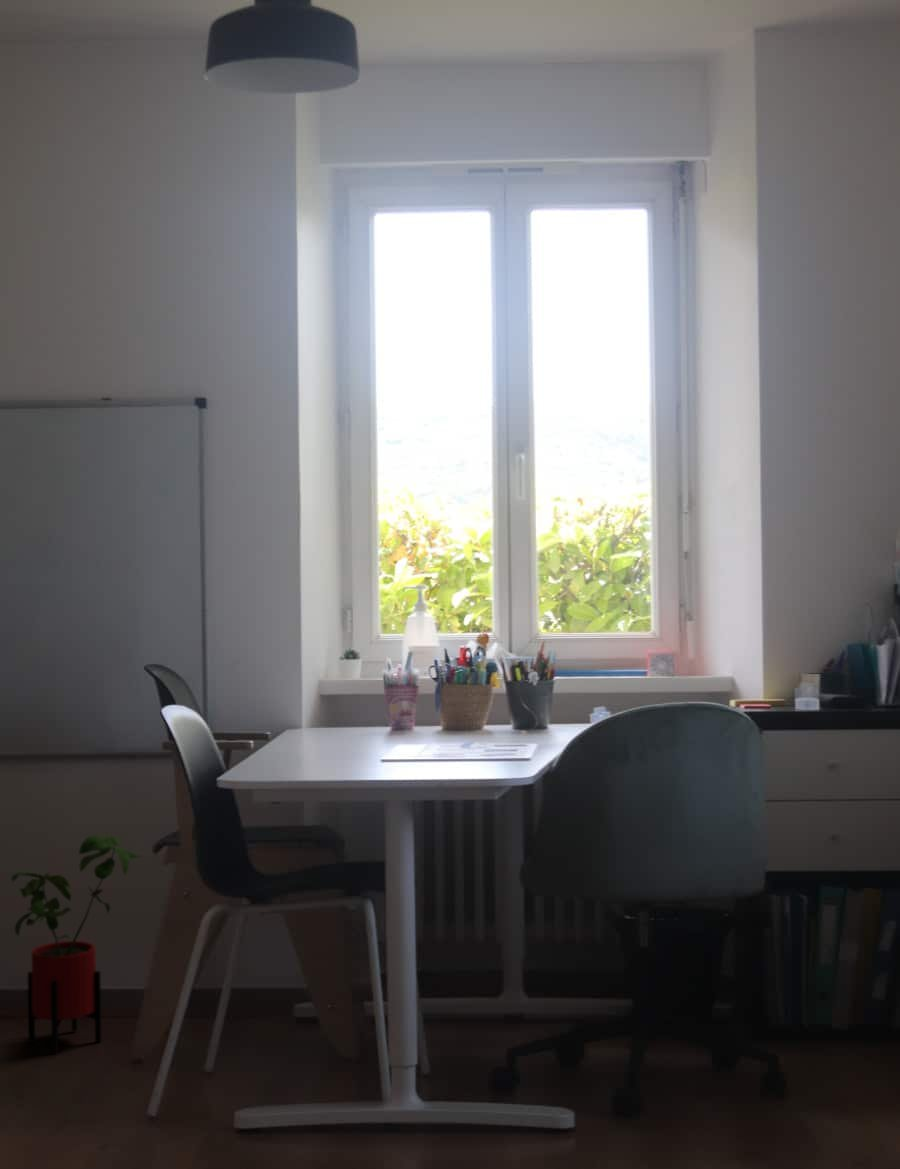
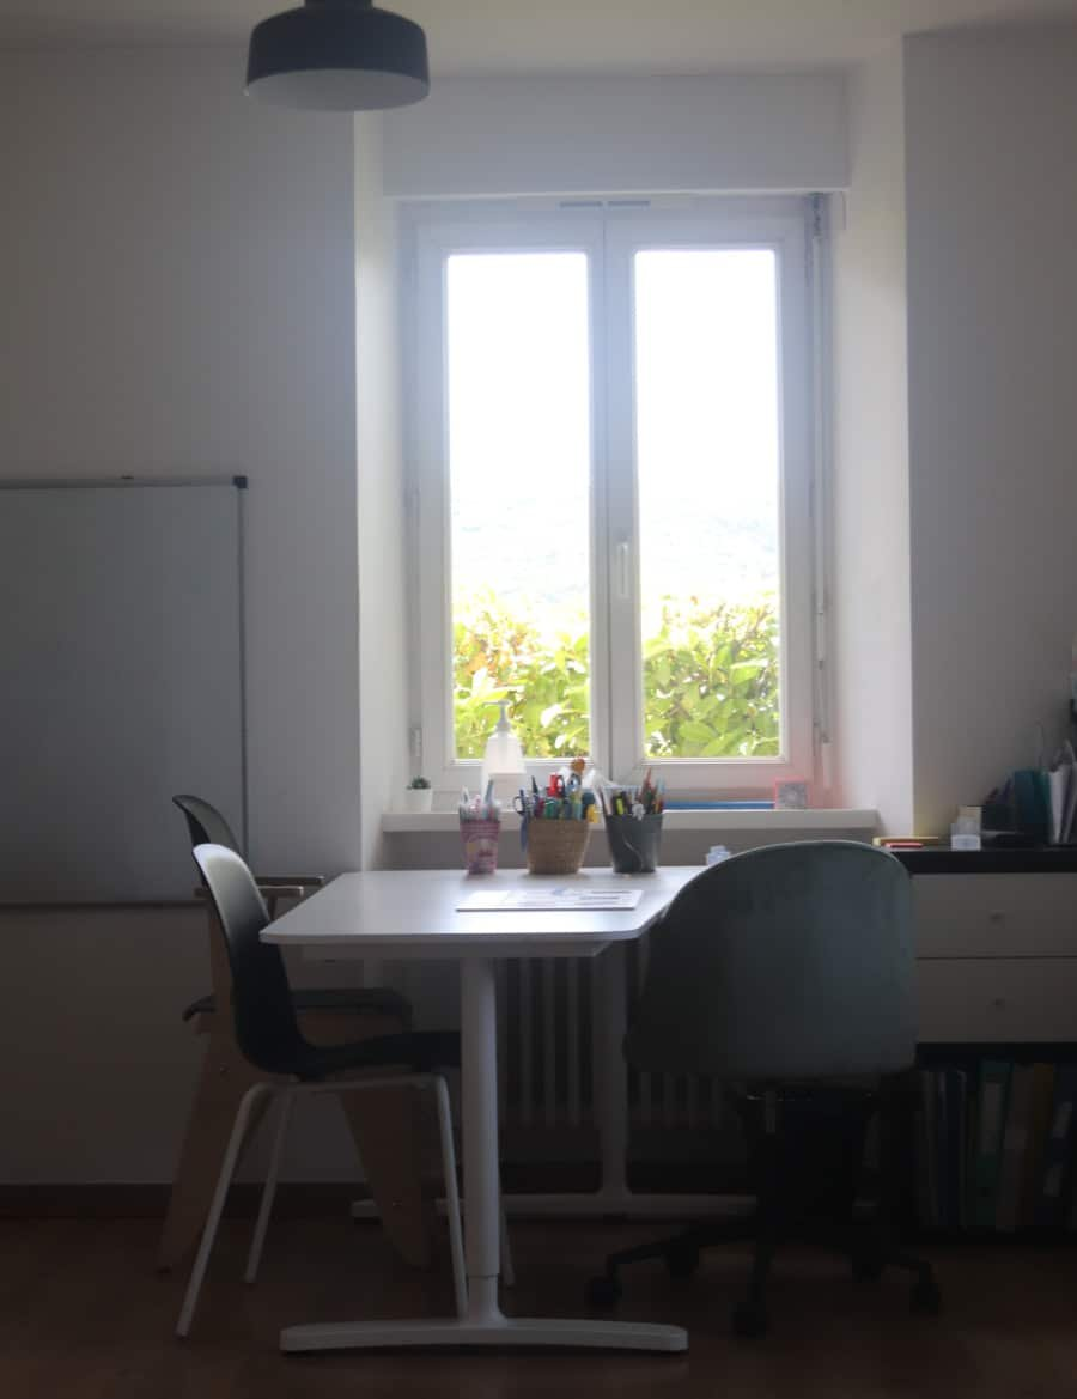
- house plant [11,833,143,1055]
